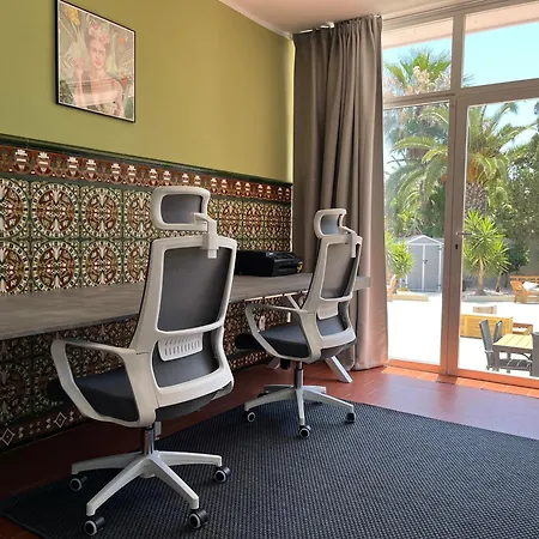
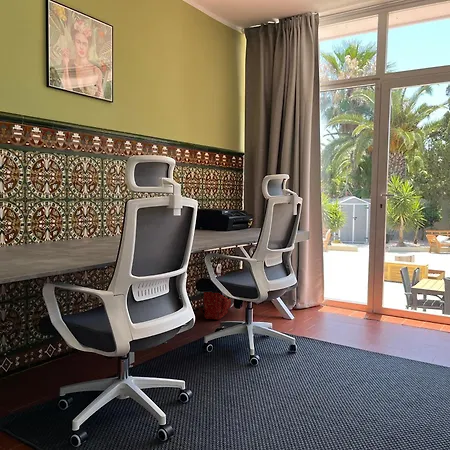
+ backpack [196,271,232,321]
